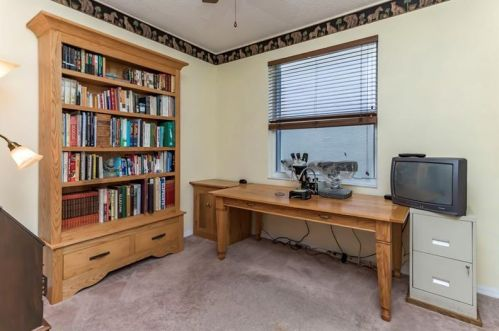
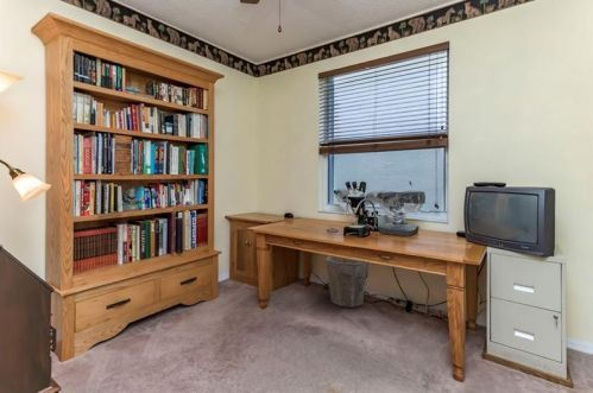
+ waste bin [324,255,370,309]
